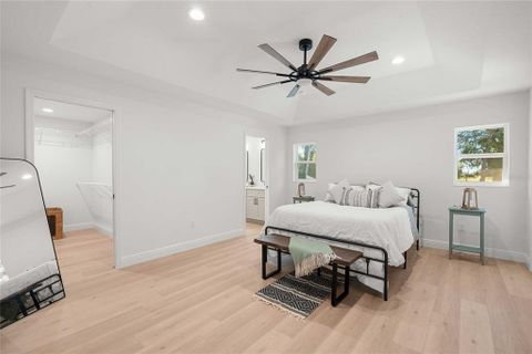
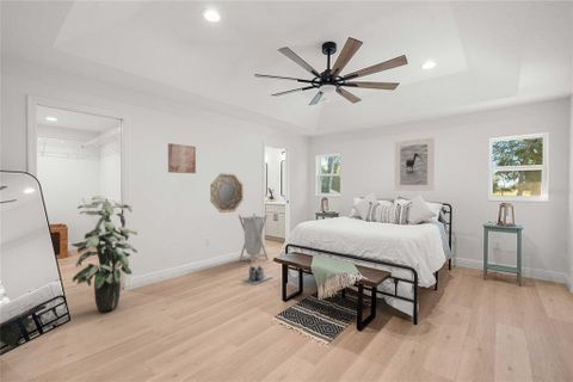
+ boots [241,264,273,285]
+ indoor plant [70,196,138,313]
+ laundry hamper [238,212,270,265]
+ home mirror [209,172,245,214]
+ wall art [167,142,197,174]
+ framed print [394,136,436,192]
